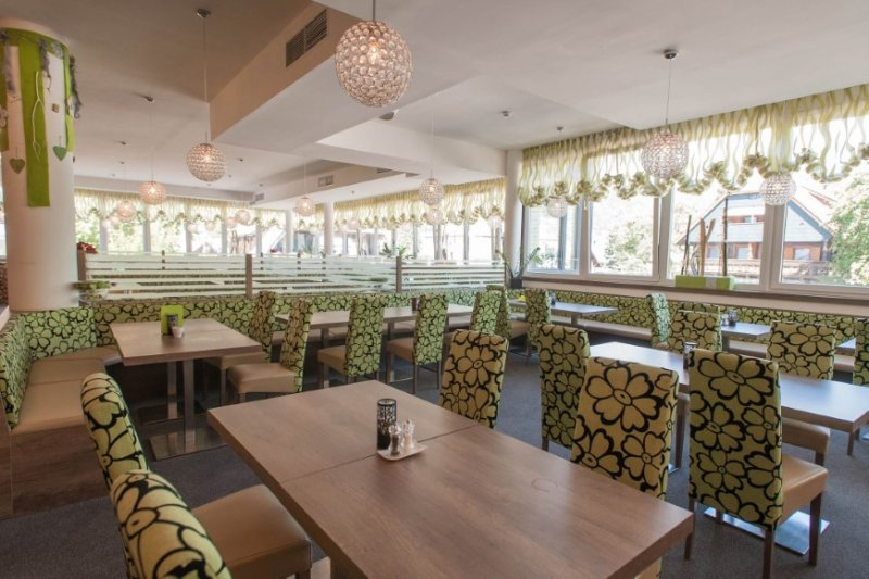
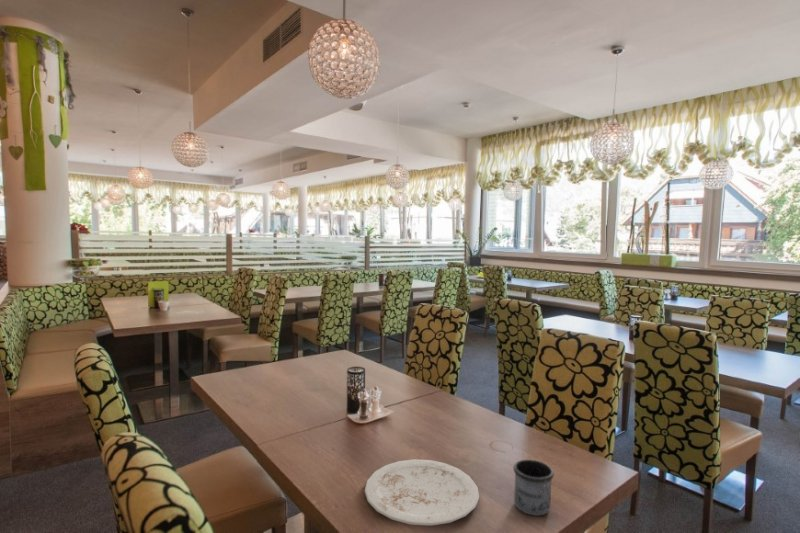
+ plate [364,458,480,527]
+ mug [513,459,555,517]
